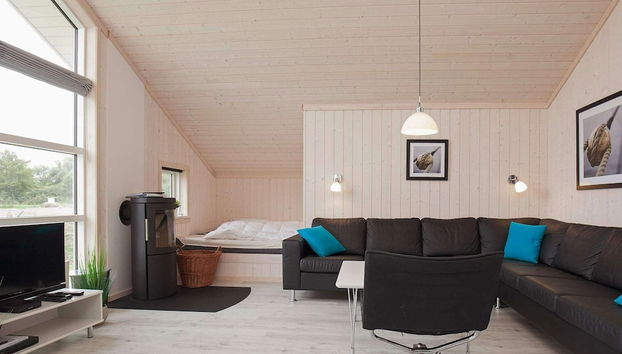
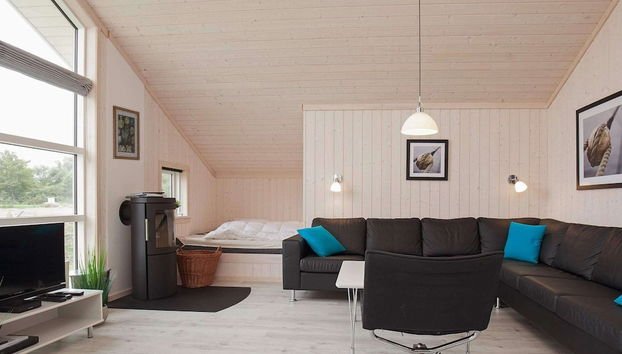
+ wall art [112,105,141,161]
